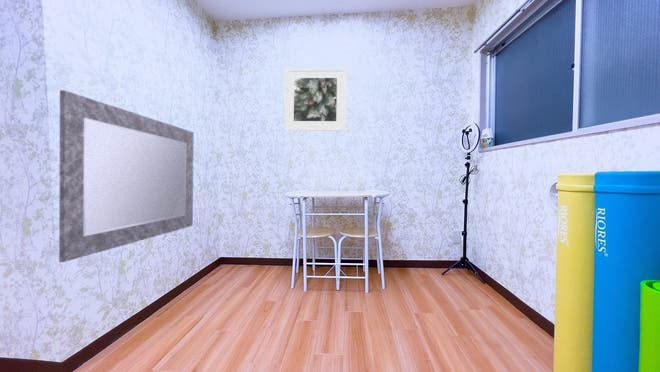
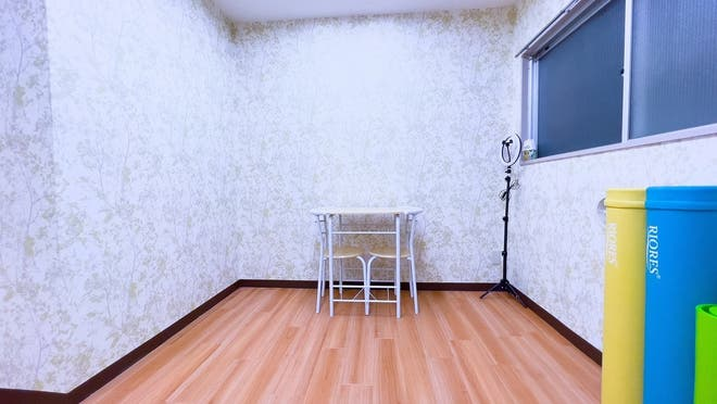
- mirror [58,89,195,263]
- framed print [283,67,348,132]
